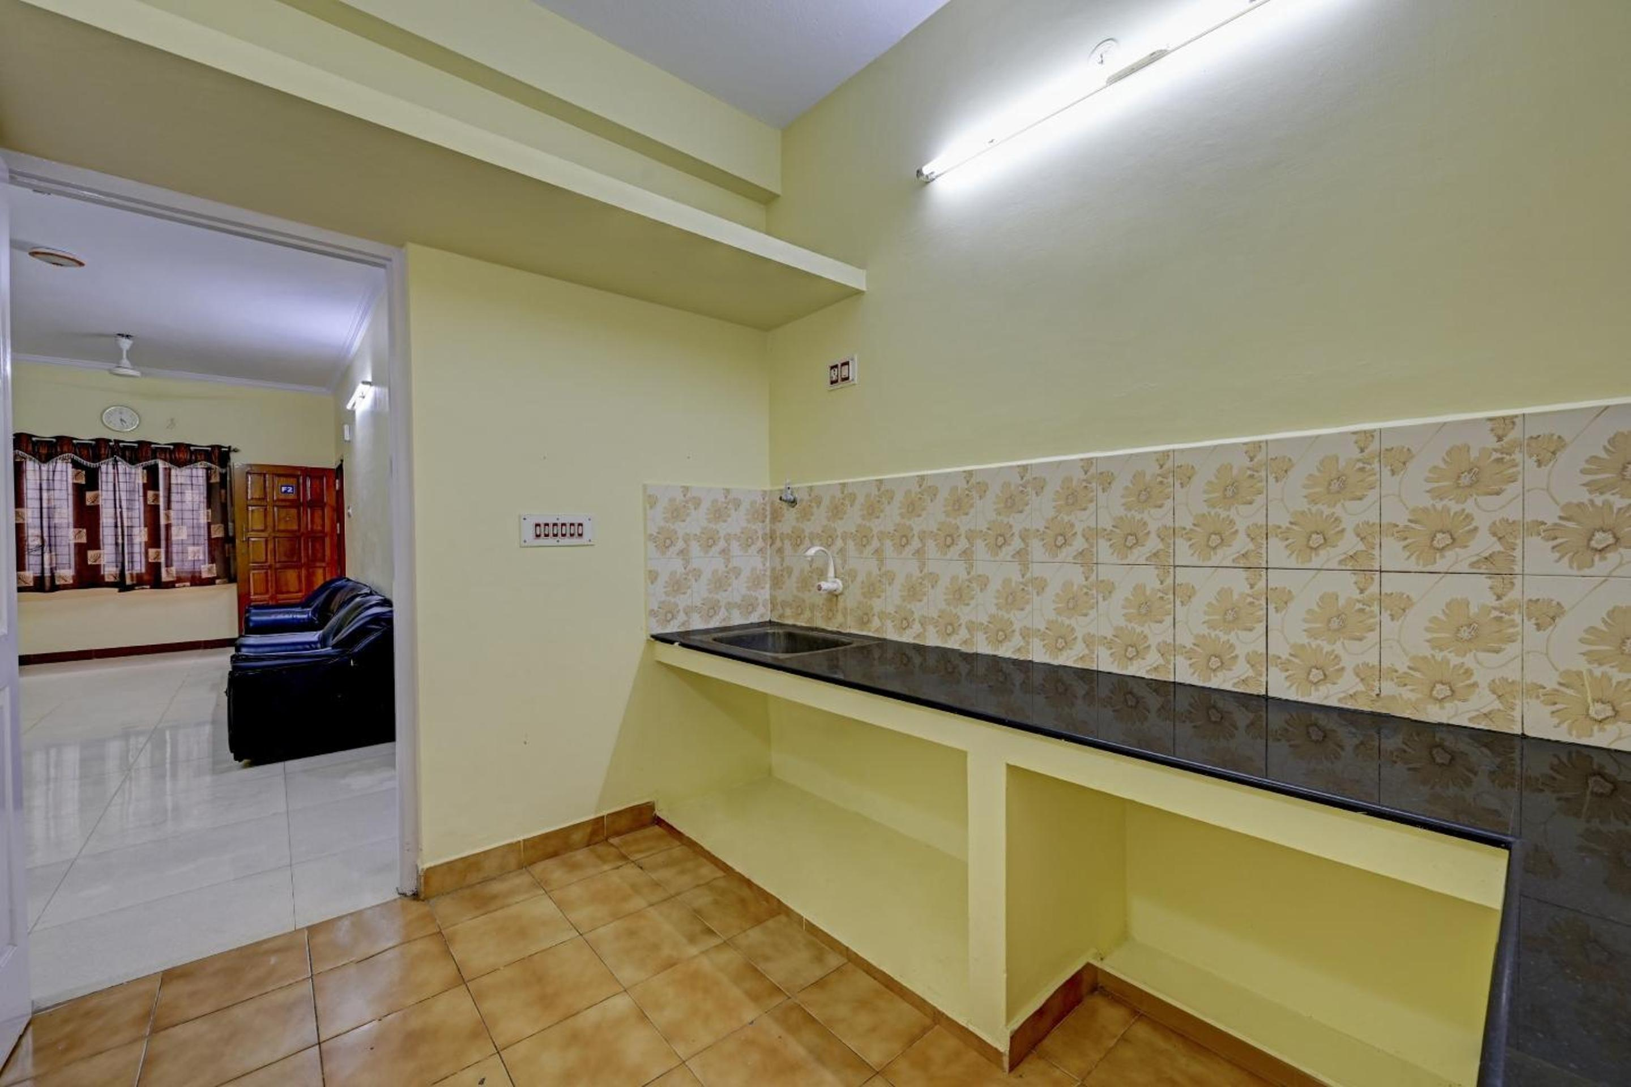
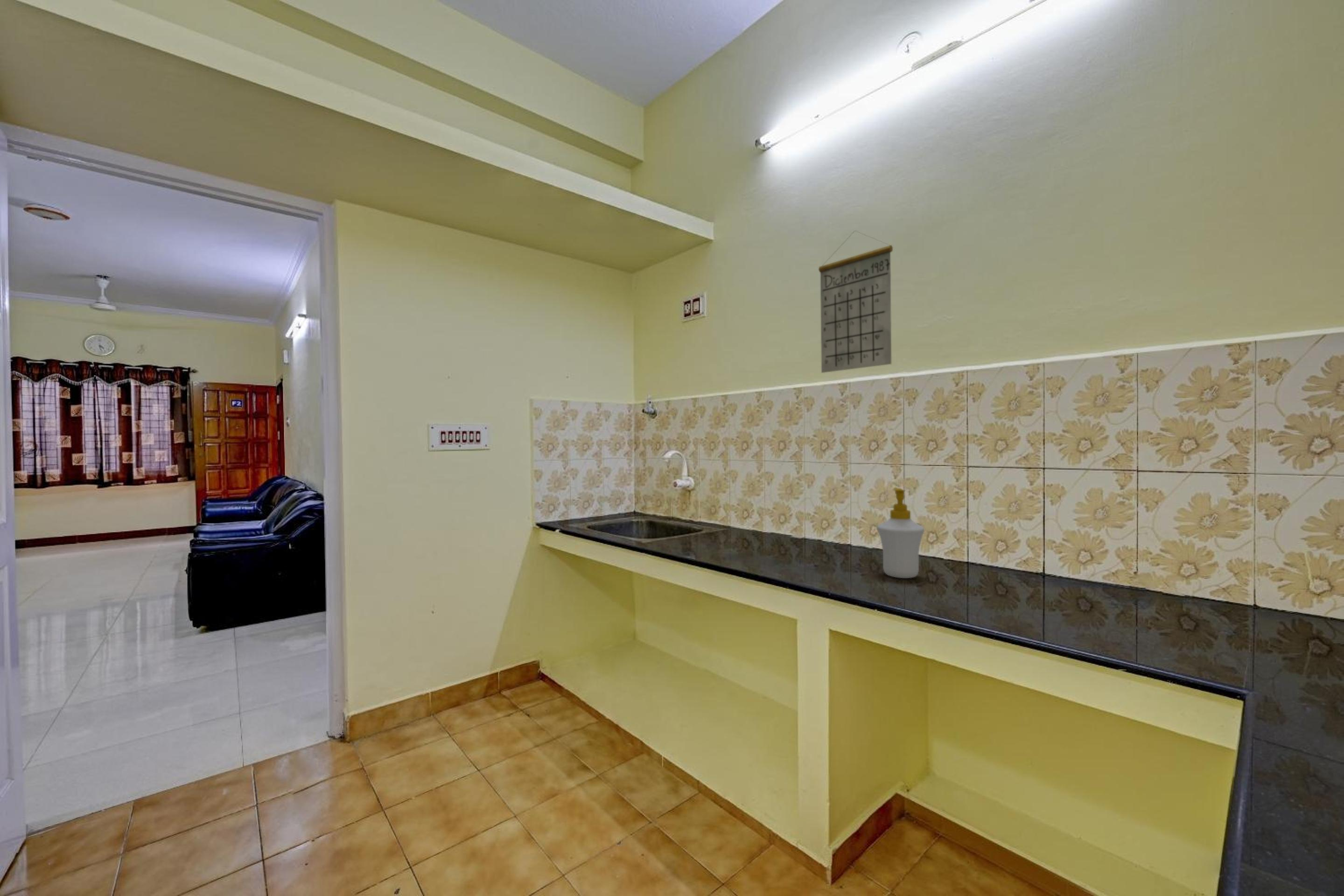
+ soap bottle [876,488,925,579]
+ calendar [818,230,893,373]
